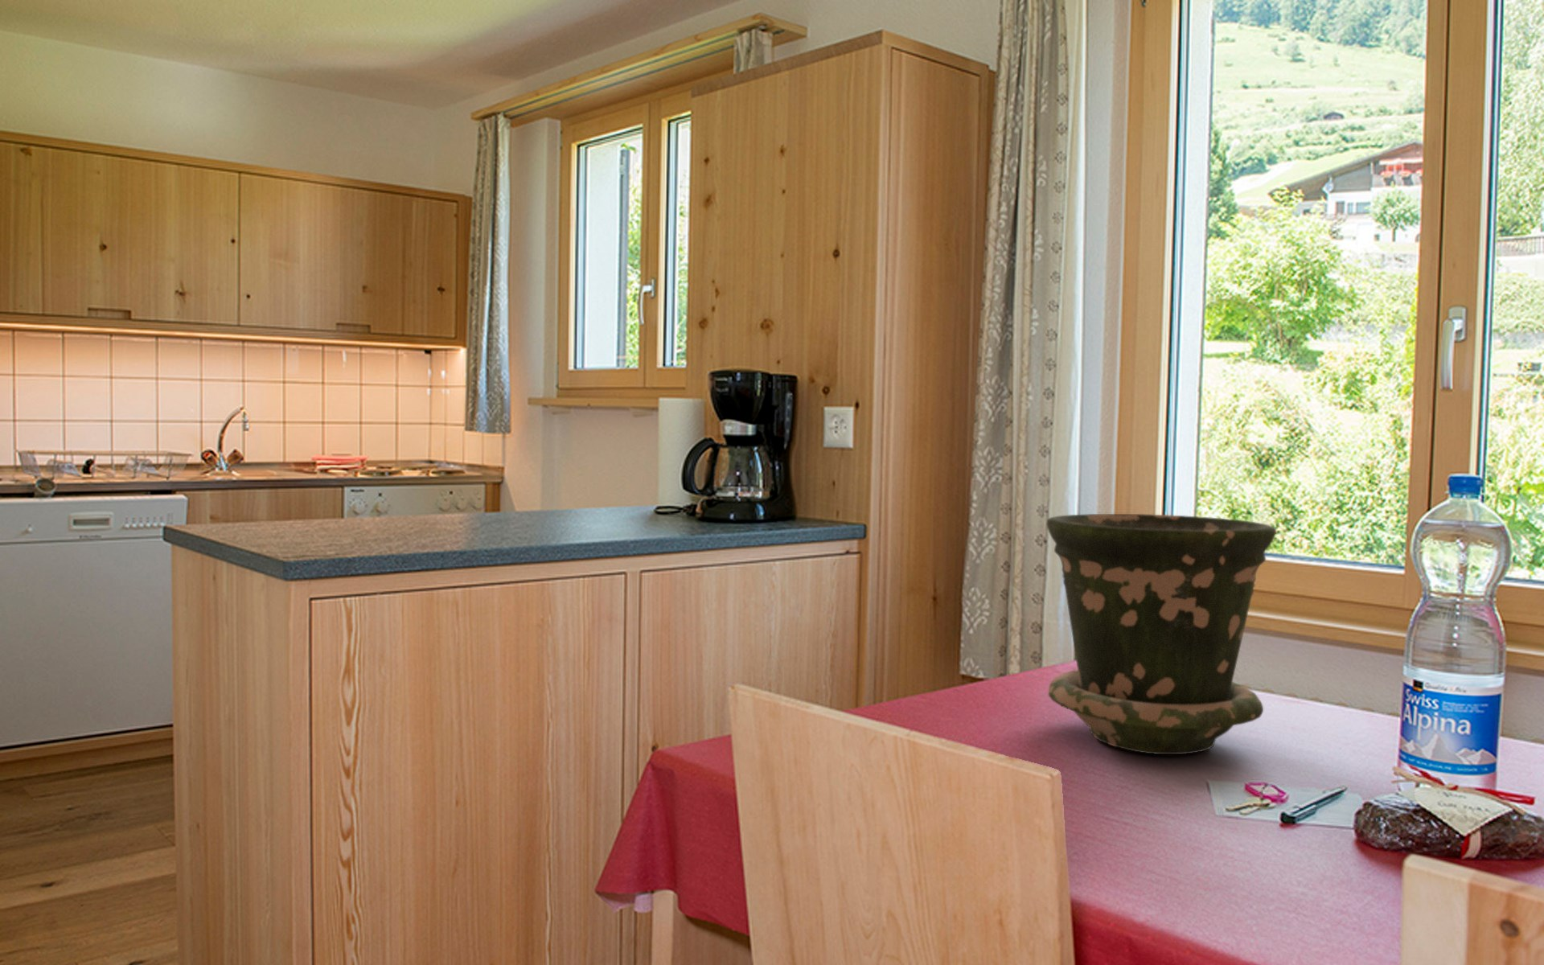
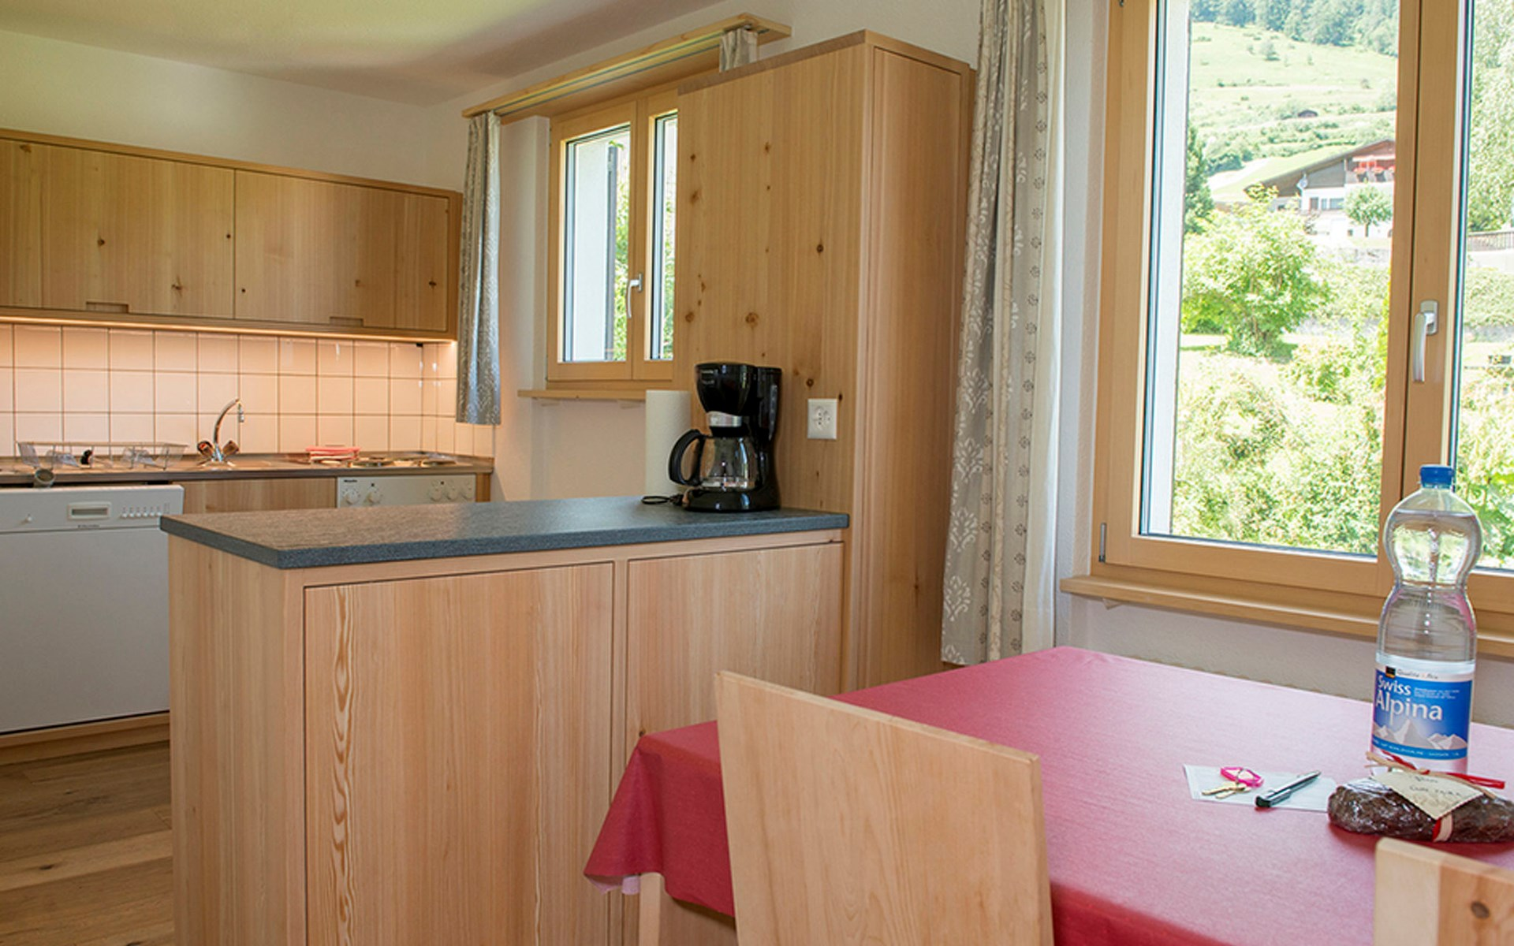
- flower pot [1046,513,1277,755]
